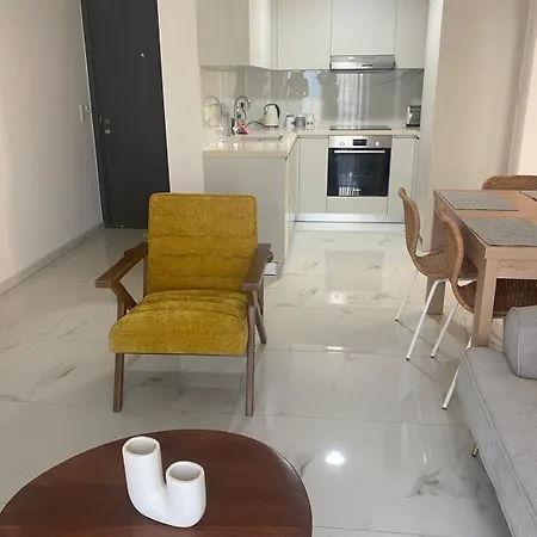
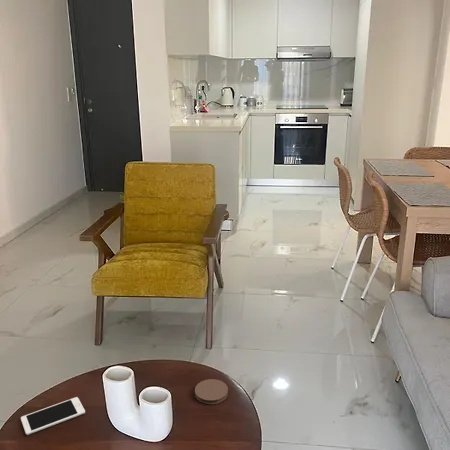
+ cell phone [20,396,86,436]
+ coaster [194,378,229,405]
